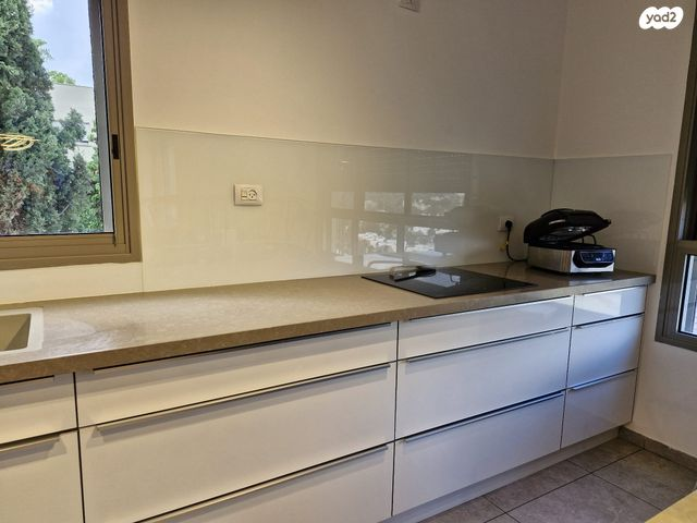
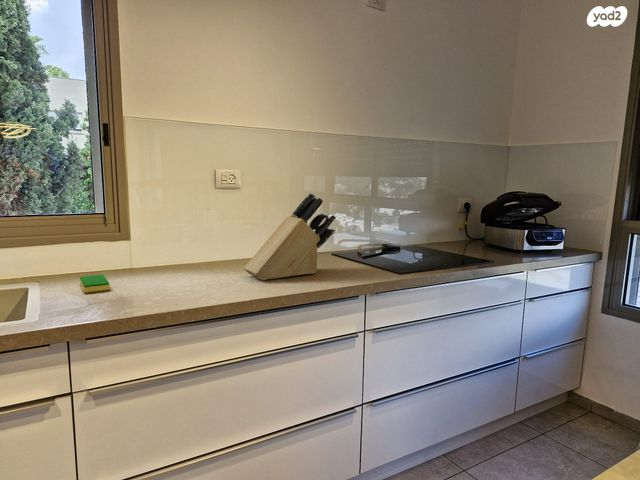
+ knife block [243,192,337,281]
+ dish sponge [79,273,110,294]
